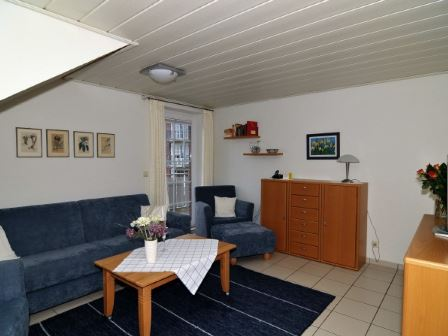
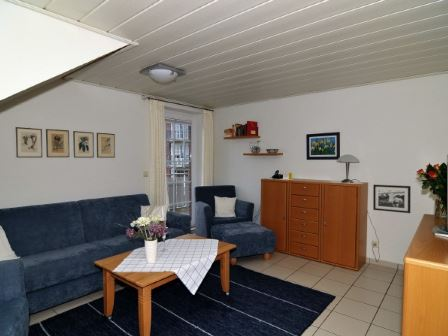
+ picture frame [372,184,412,214]
